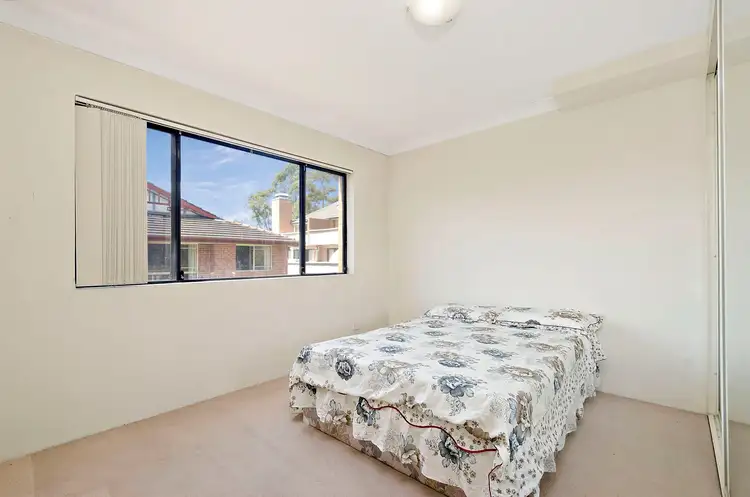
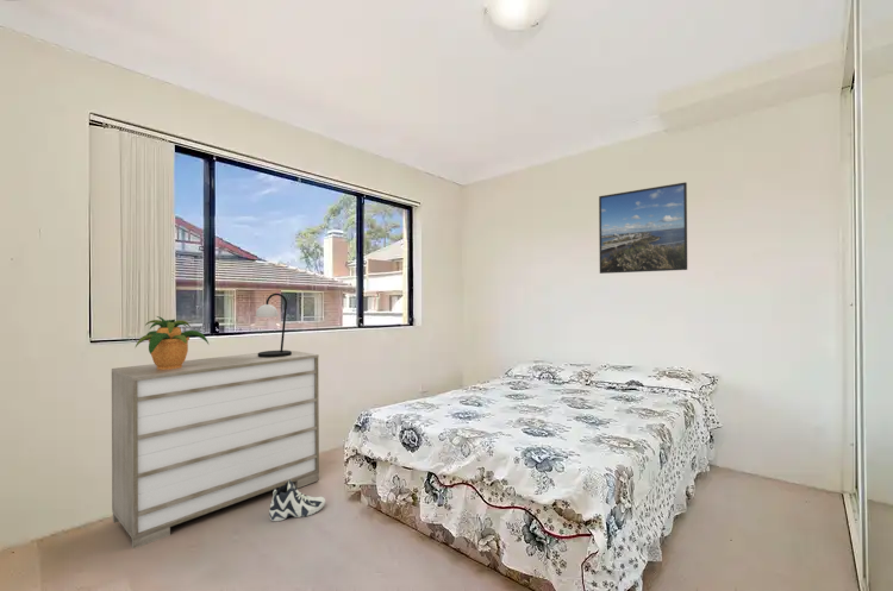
+ dresser [111,348,320,549]
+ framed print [598,181,688,275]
+ table lamp [255,293,292,358]
+ sneaker [268,479,326,522]
+ potted plant [135,315,210,370]
